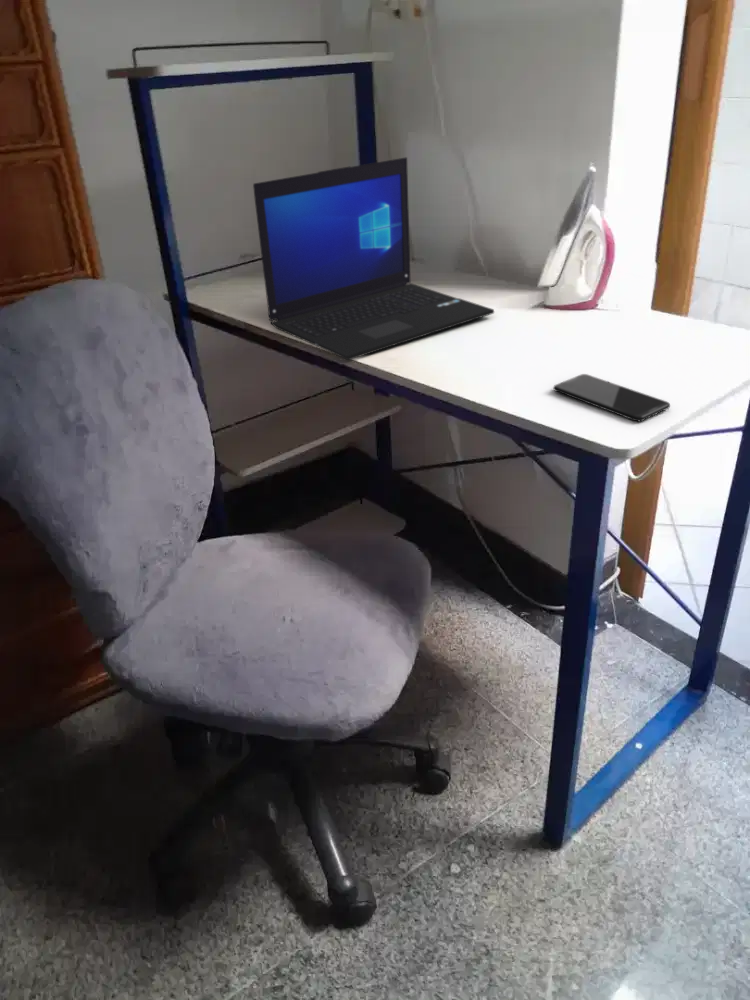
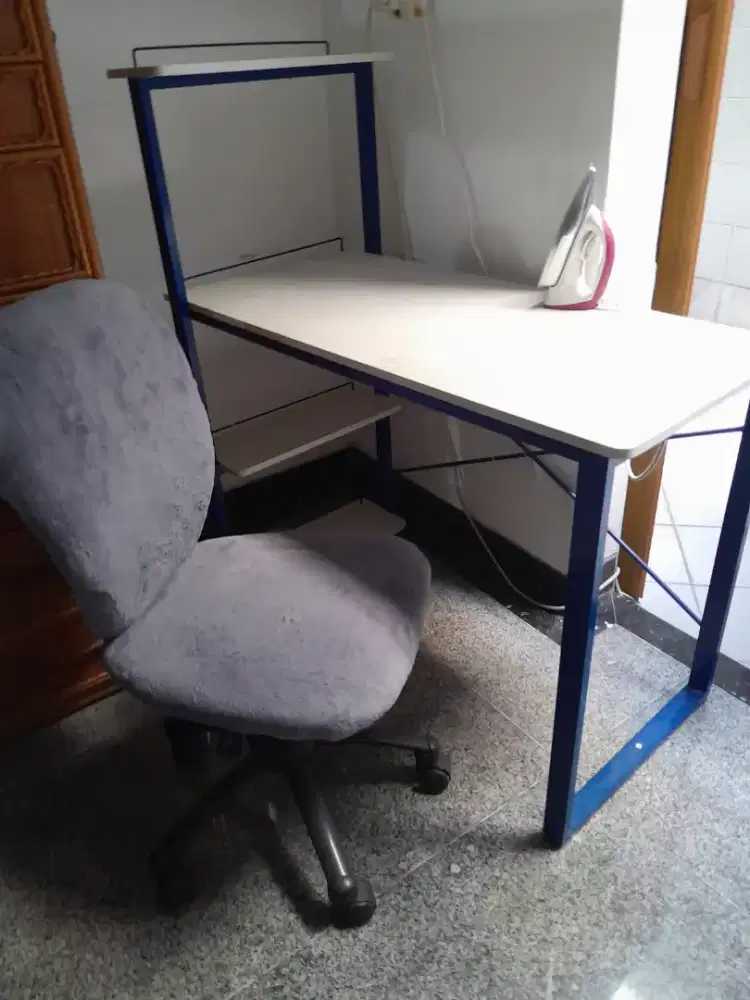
- smartphone [552,373,671,422]
- laptop [252,156,495,361]
